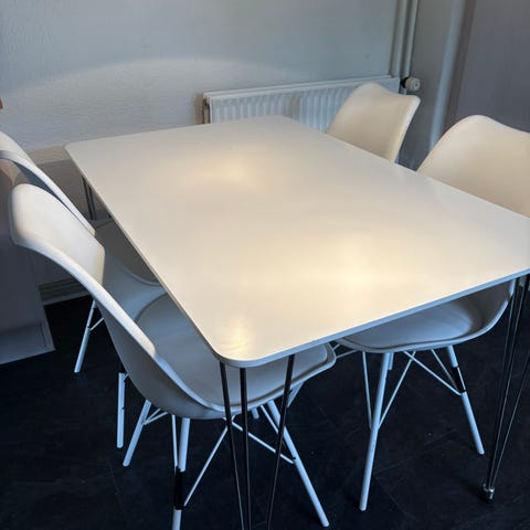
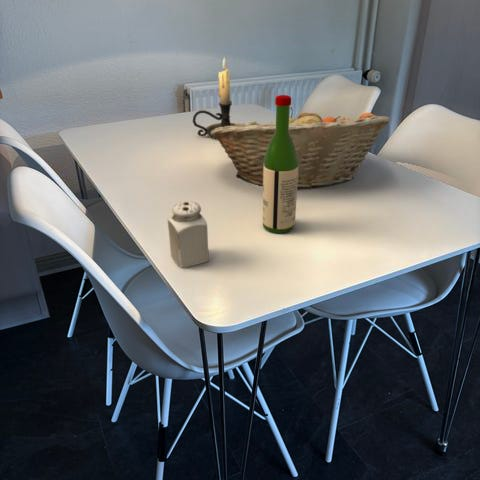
+ candle holder [192,56,236,140]
+ wine bottle [262,94,298,234]
+ fruit basket [211,106,391,190]
+ salt shaker [167,200,210,269]
